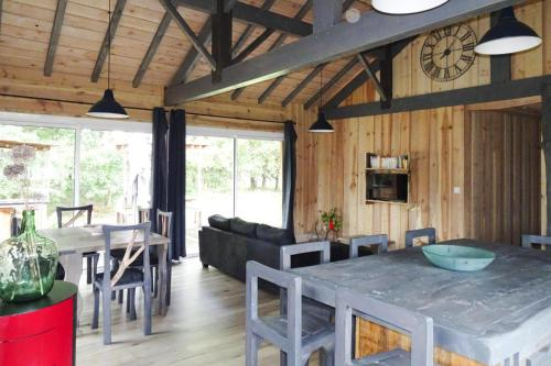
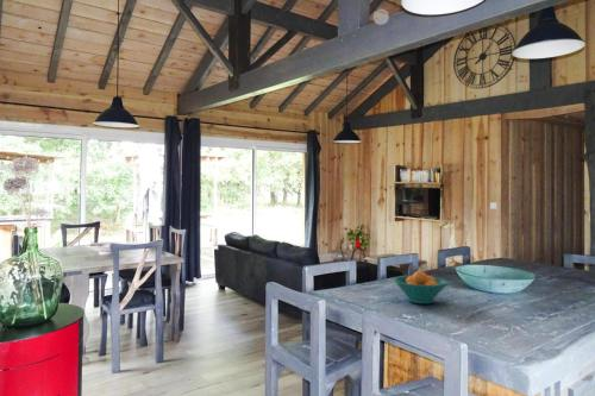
+ fruit bowl [393,270,450,304]
